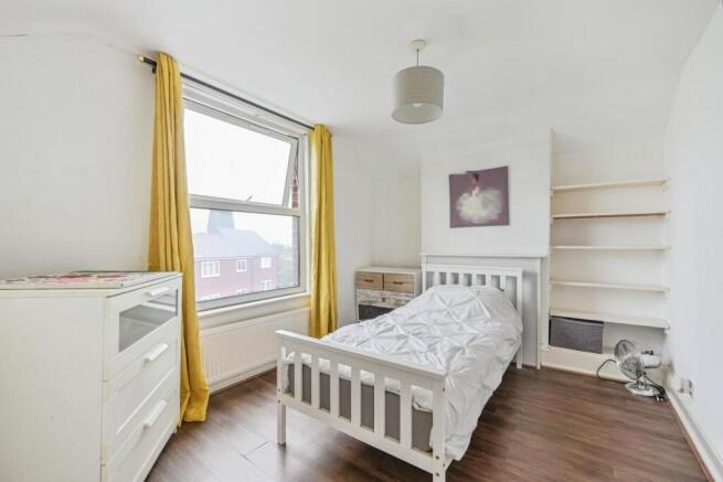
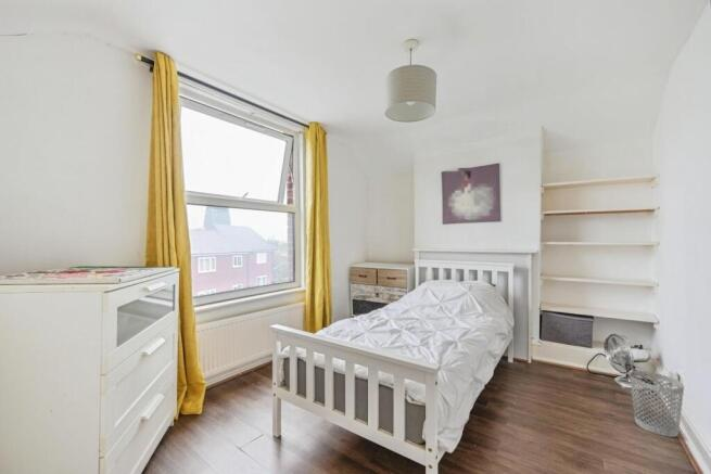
+ wastebasket [629,370,685,438]
